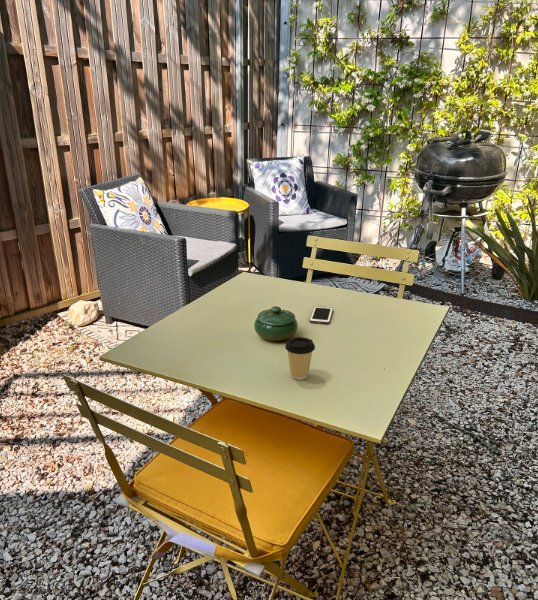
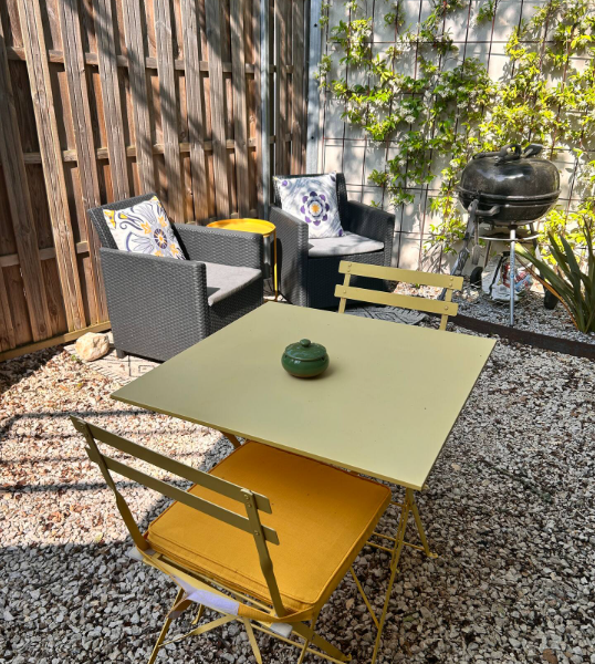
- cell phone [309,305,334,325]
- coffee cup [284,336,316,381]
